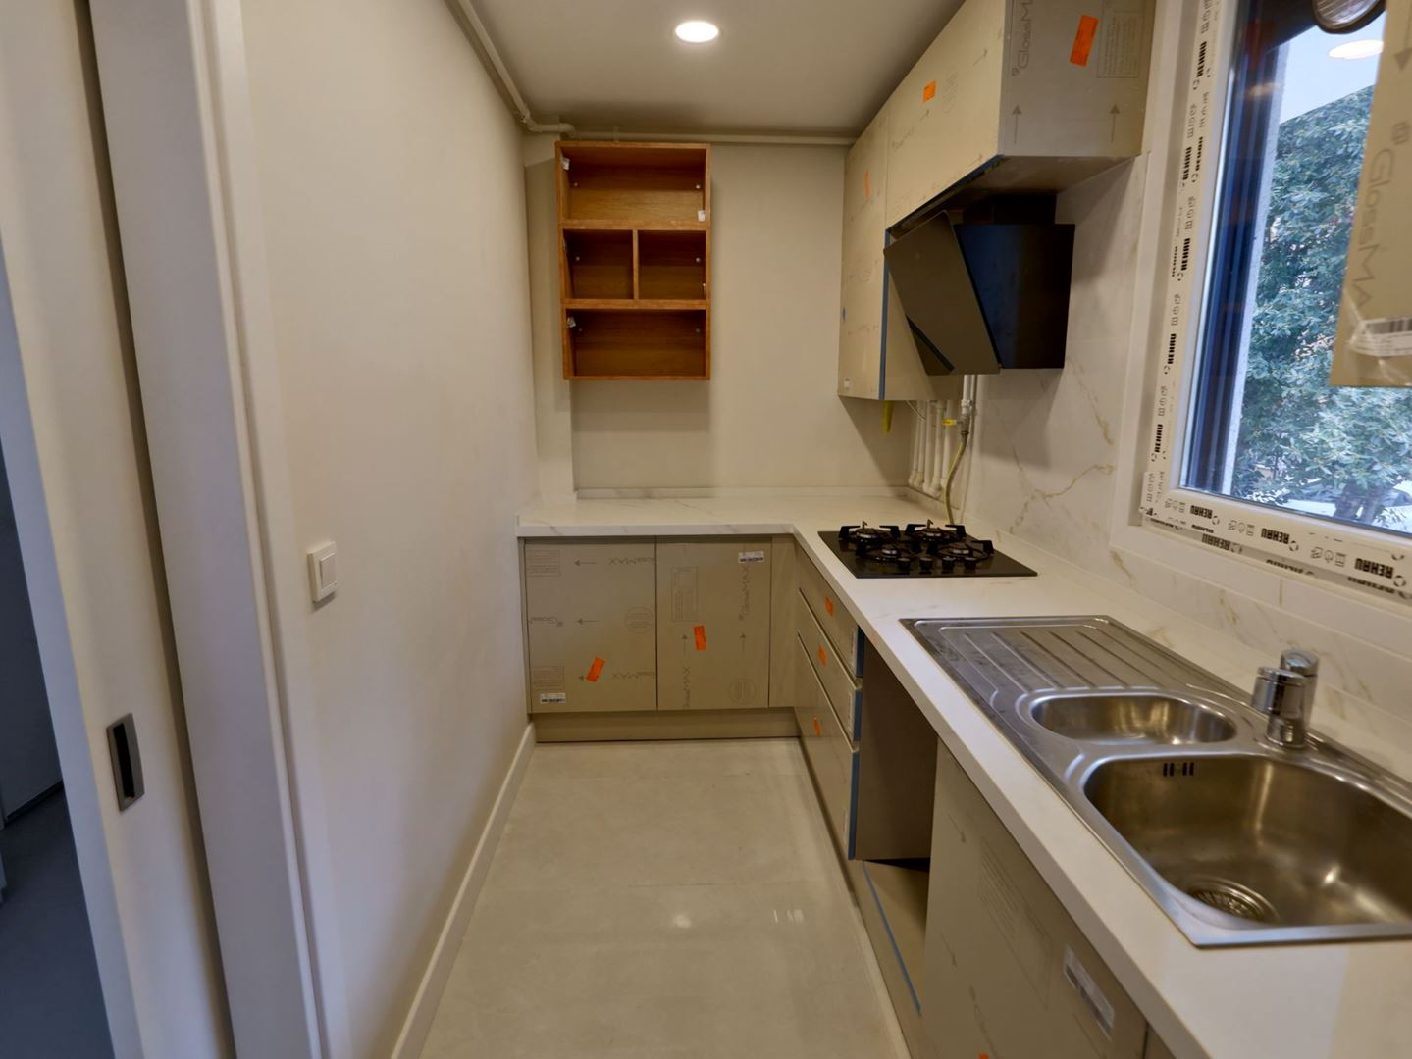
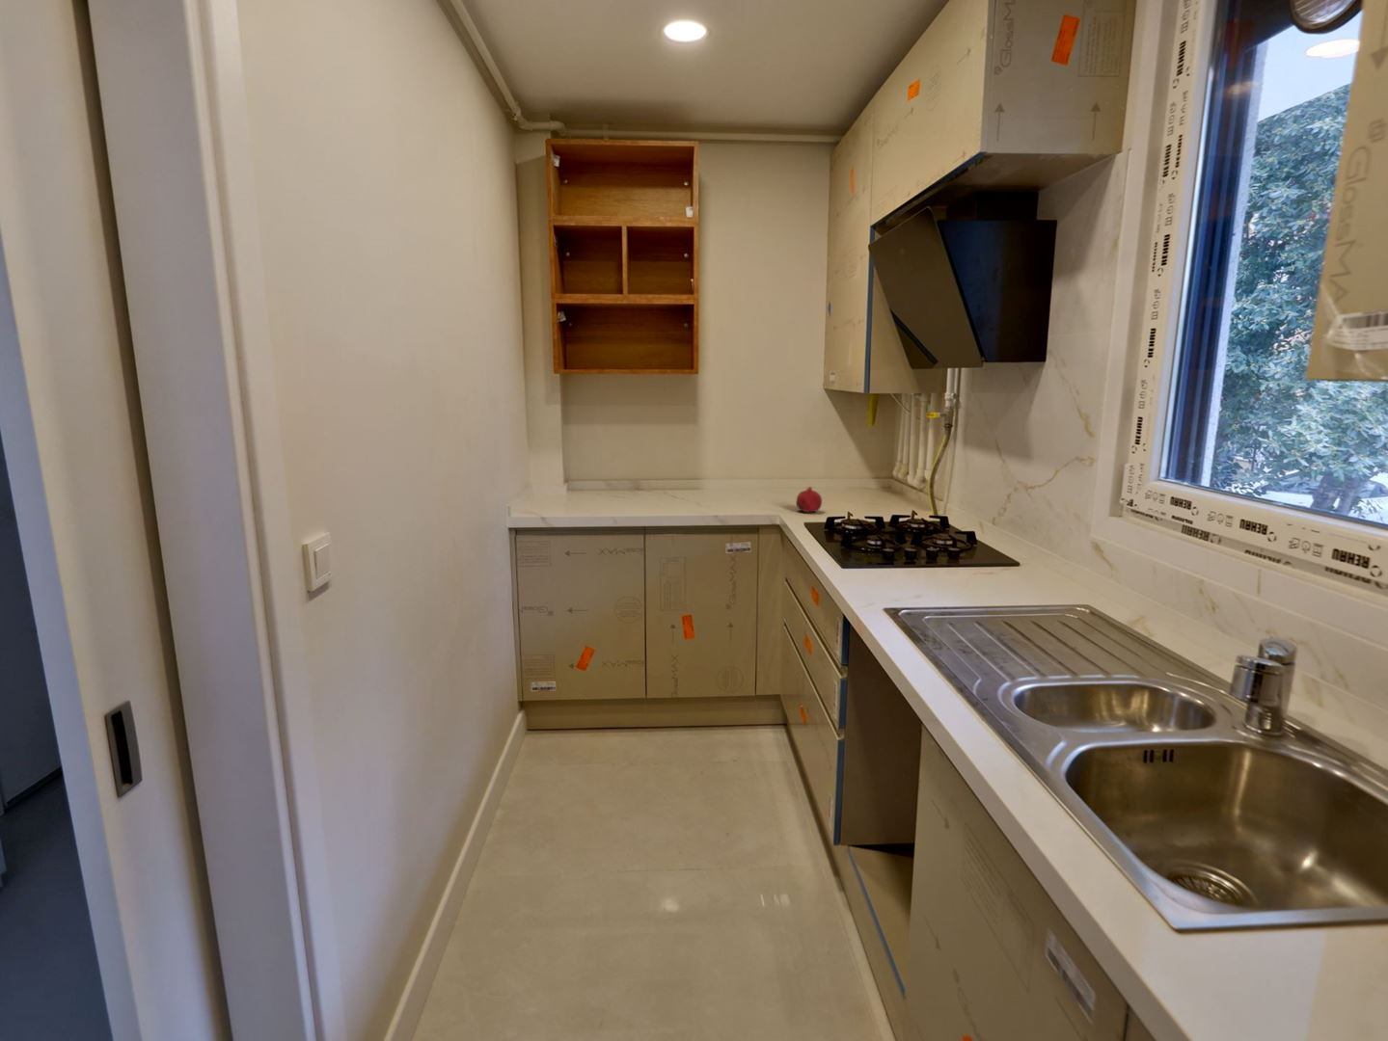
+ fruit [795,486,823,513]
